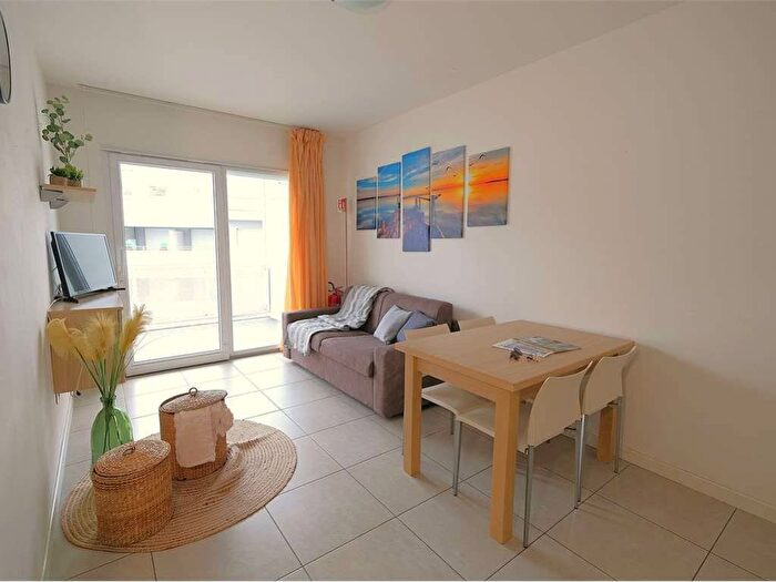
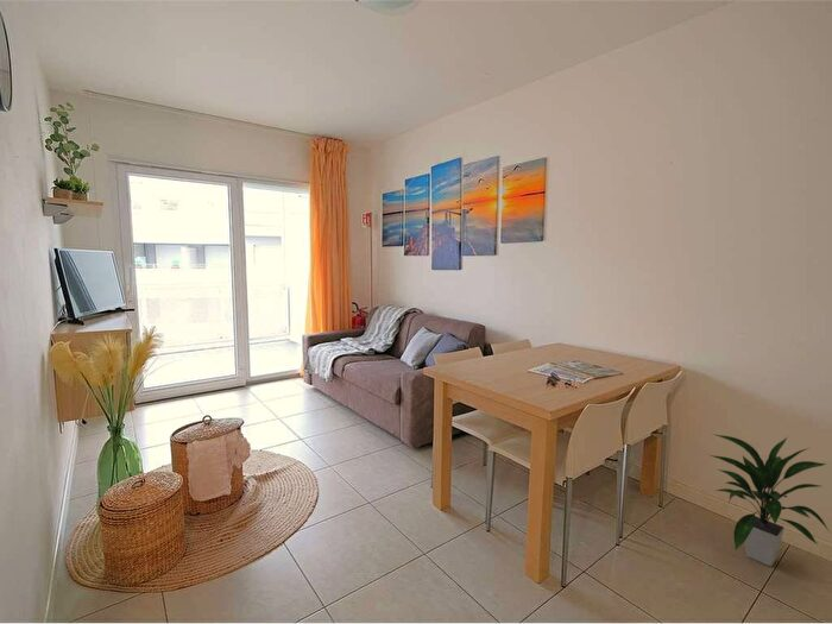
+ indoor plant [706,433,832,568]
